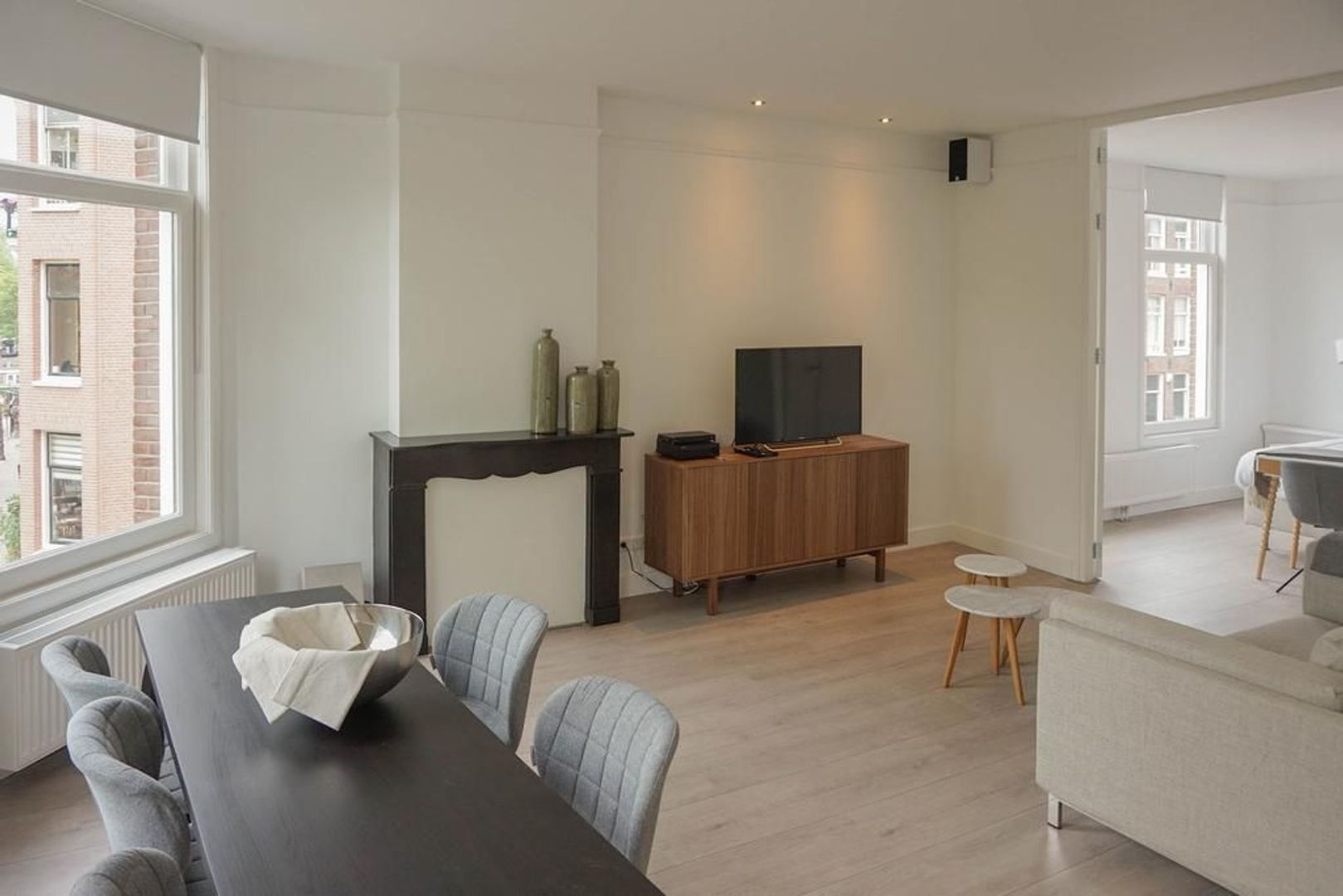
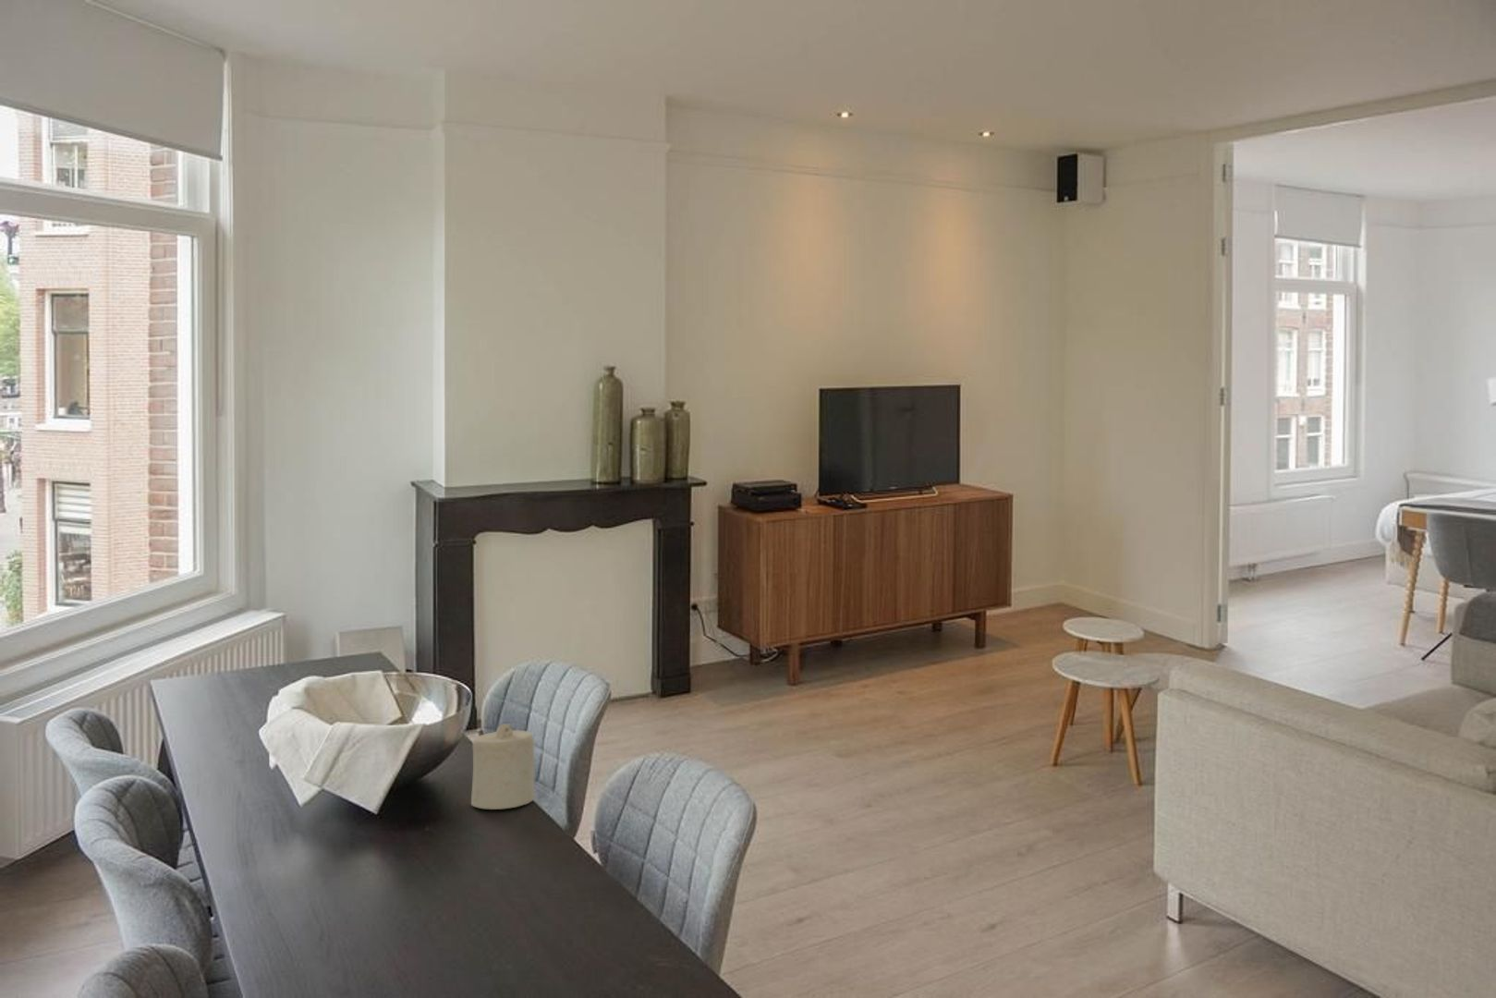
+ candle [470,723,535,811]
